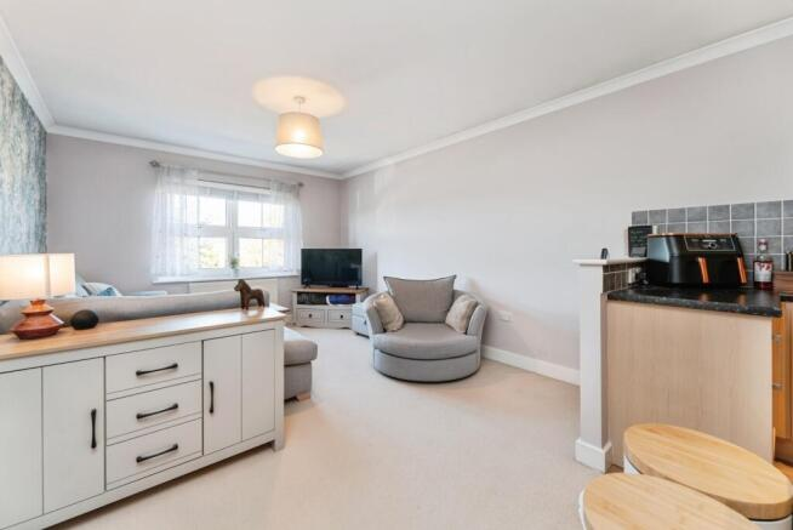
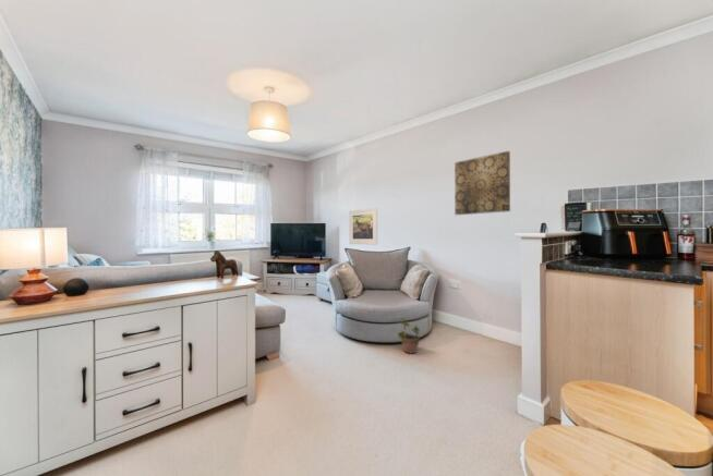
+ potted plant [396,317,424,354]
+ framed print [349,207,378,246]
+ wall art [454,150,511,216]
